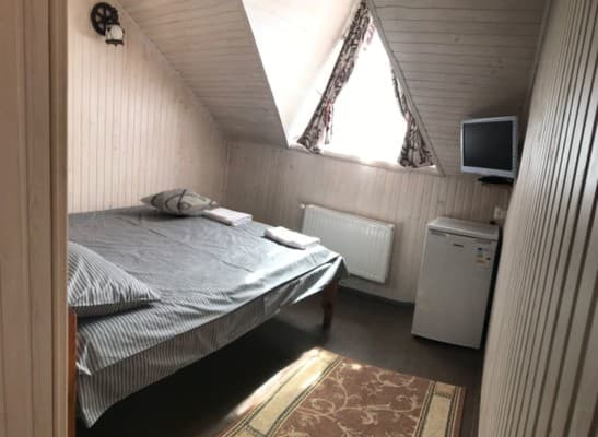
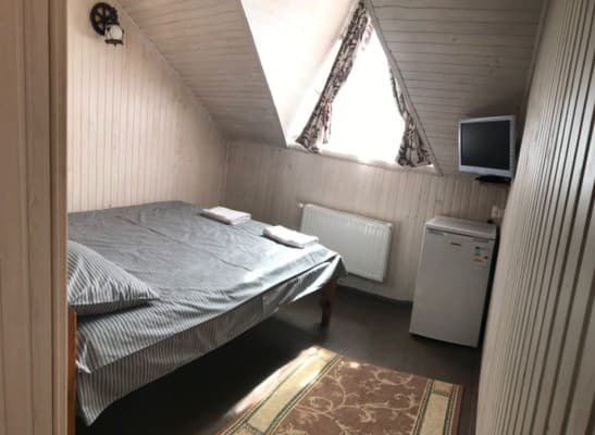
- decorative pillow [139,187,218,216]
